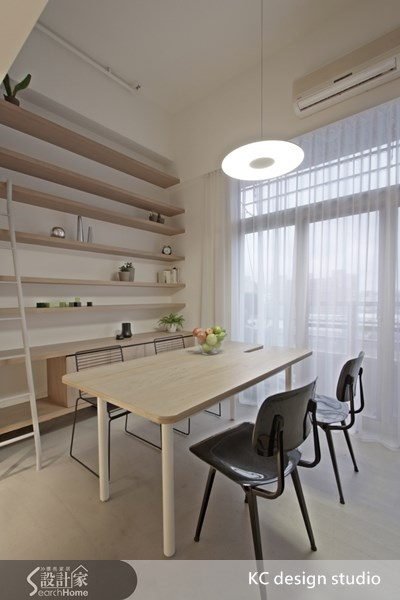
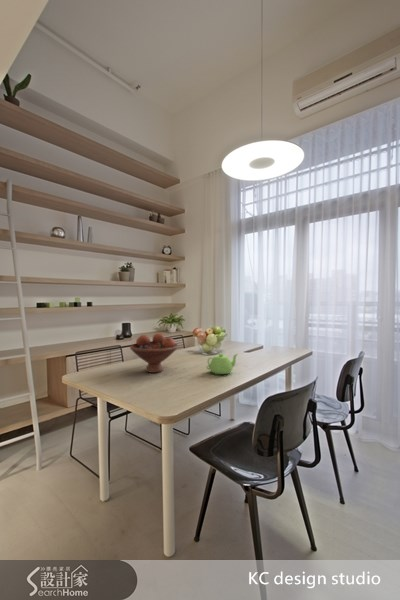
+ teapot [205,352,239,375]
+ fruit bowl [129,333,179,374]
